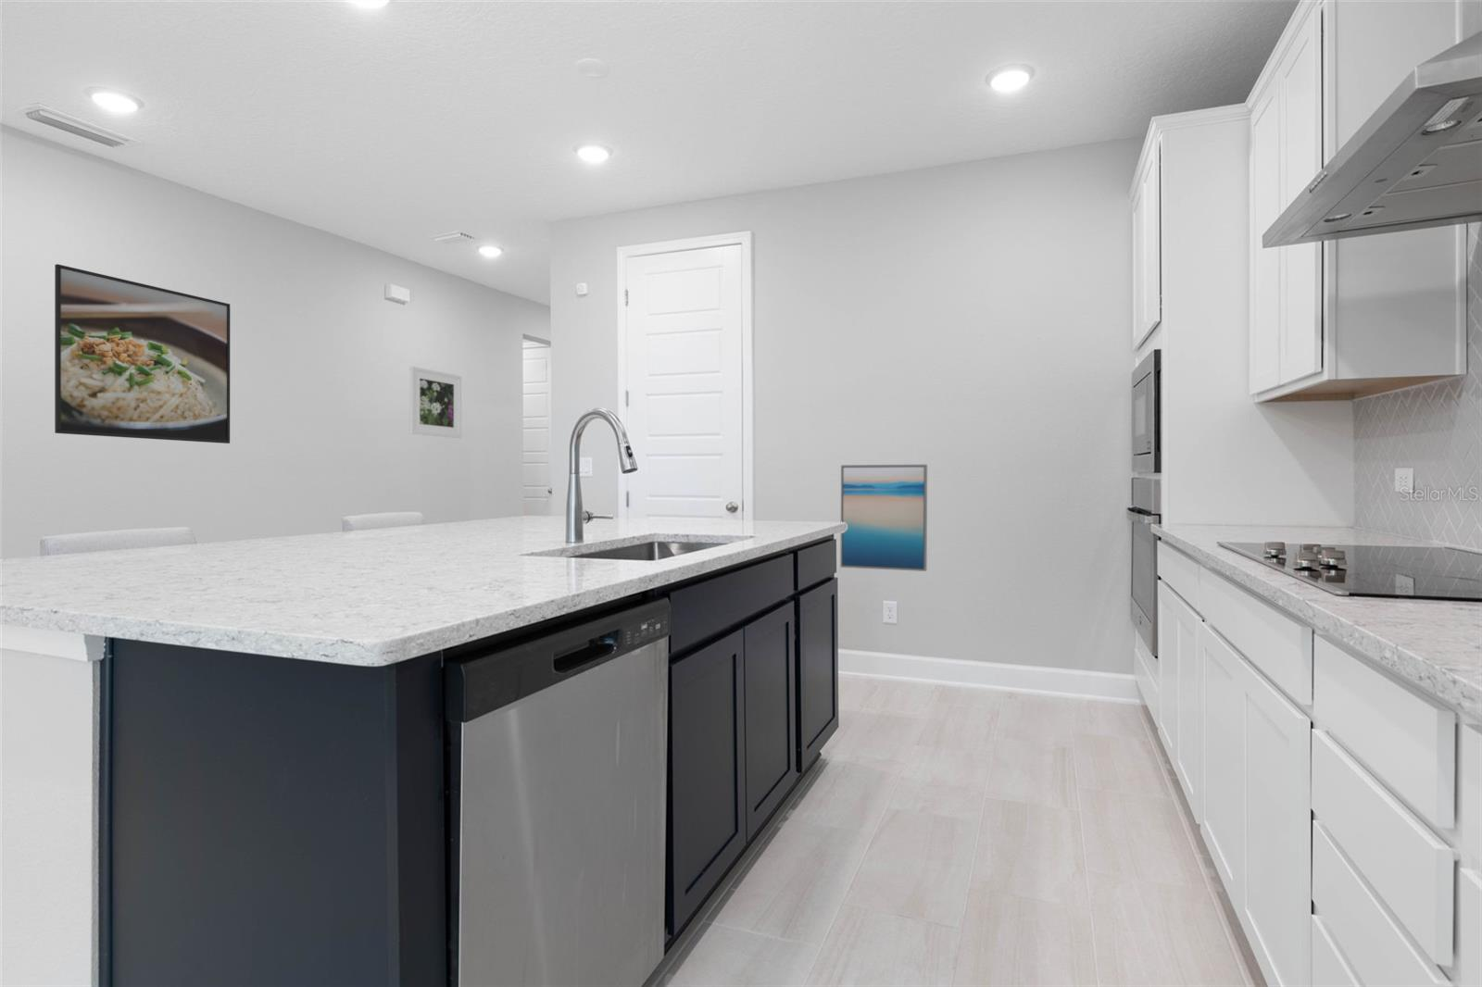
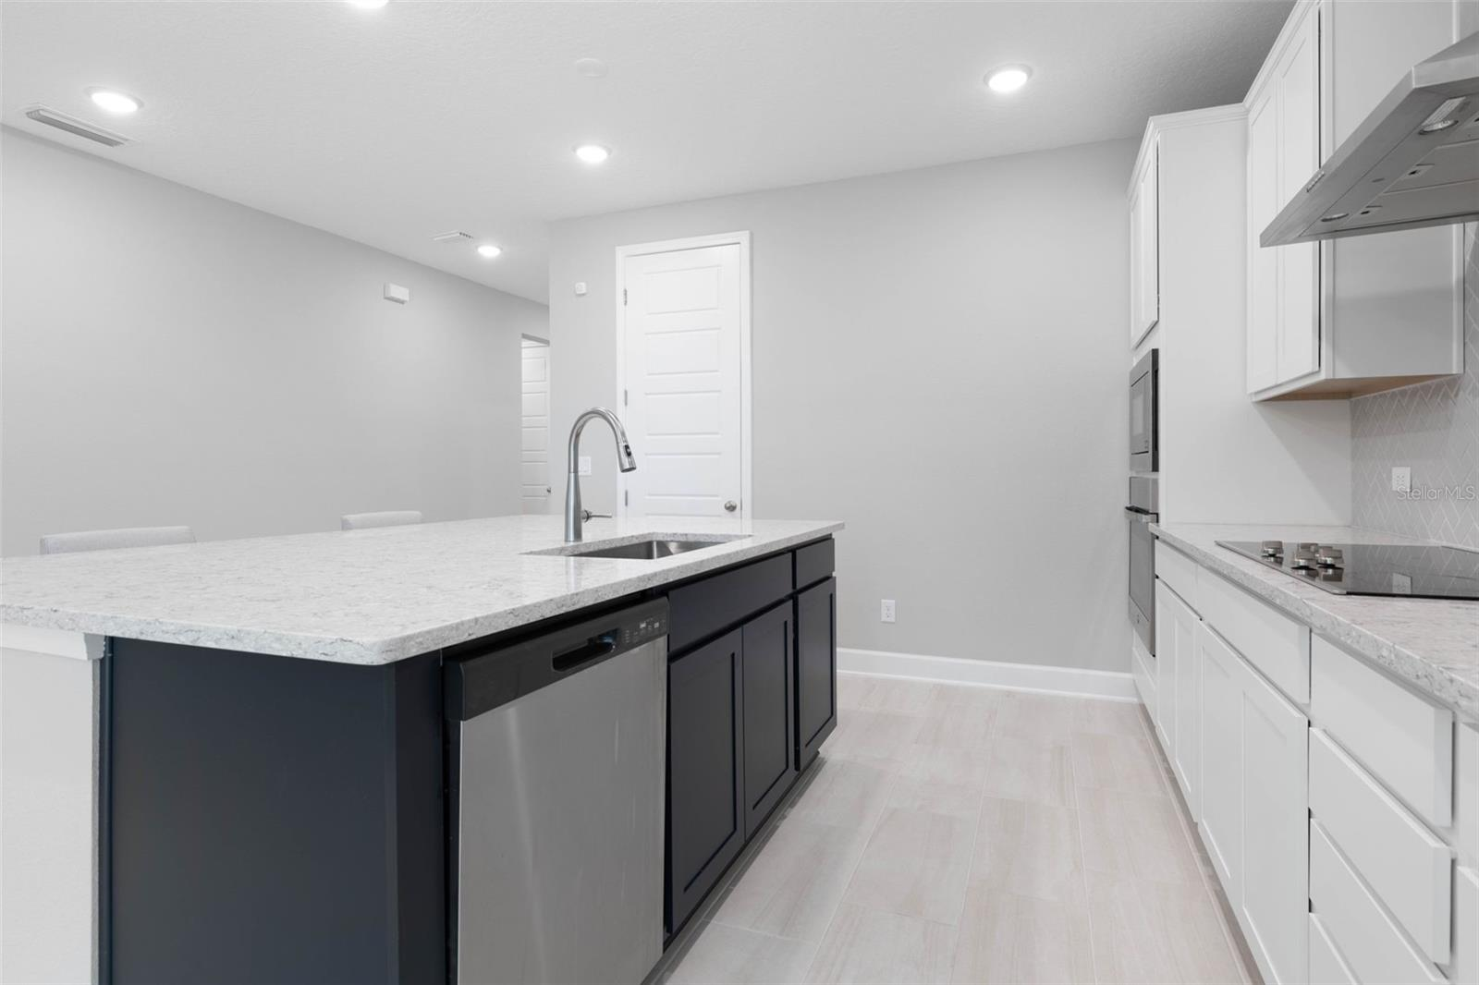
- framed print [54,263,230,444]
- wall art [840,464,928,572]
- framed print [409,366,462,438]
